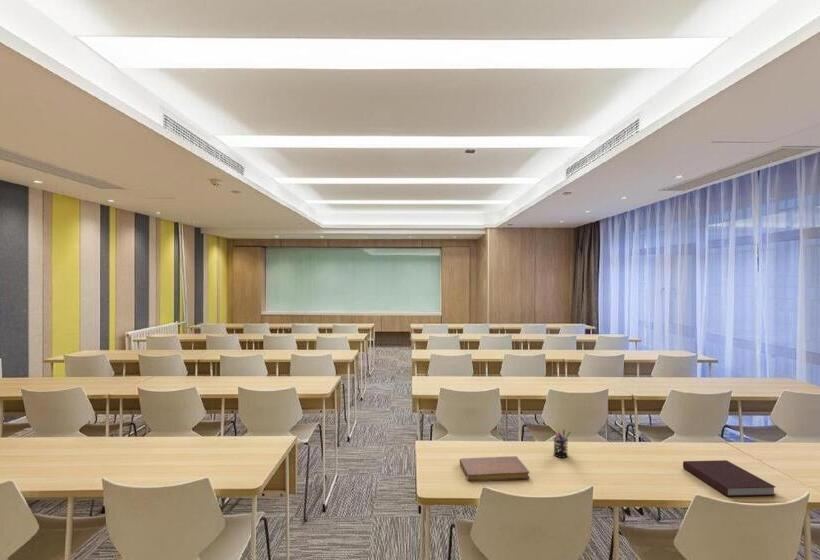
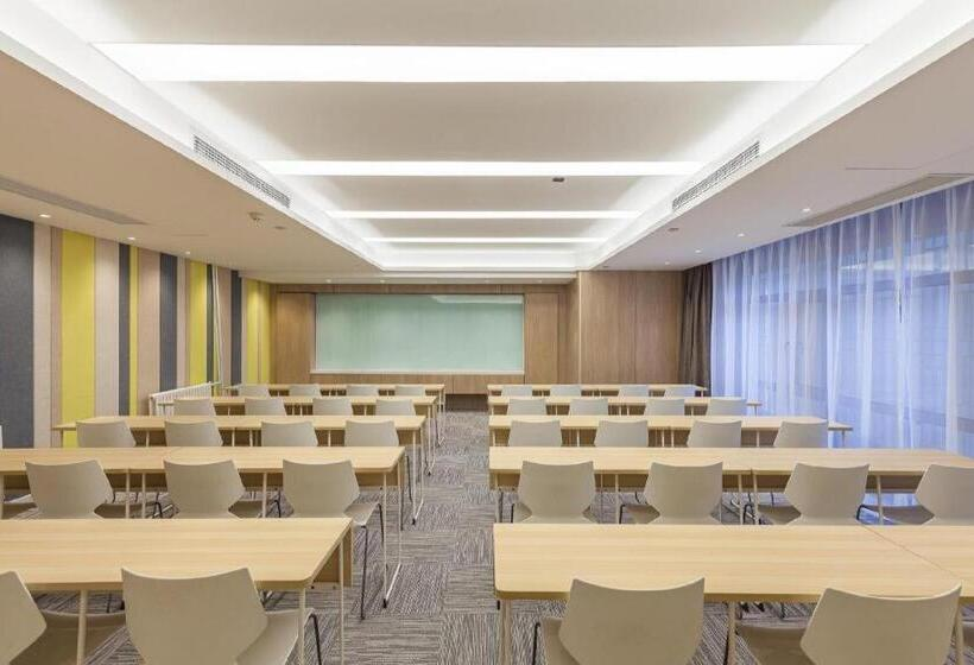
- notebook [682,459,777,497]
- notebook [459,455,531,482]
- pen holder [553,426,572,459]
